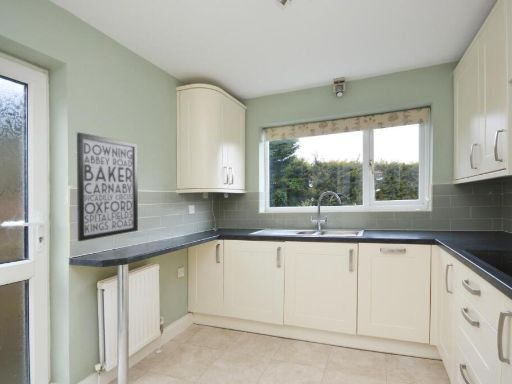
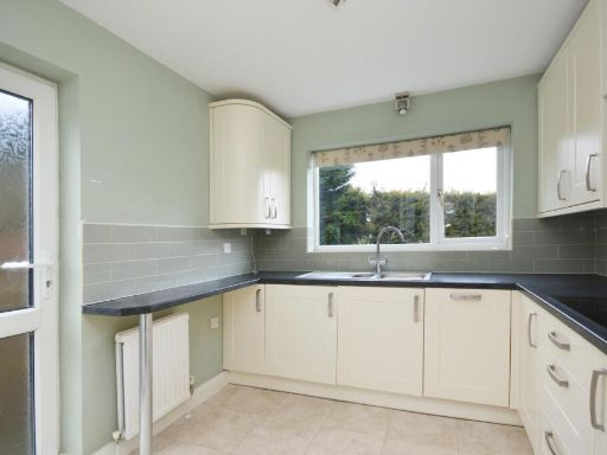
- wall art [76,131,139,242]
